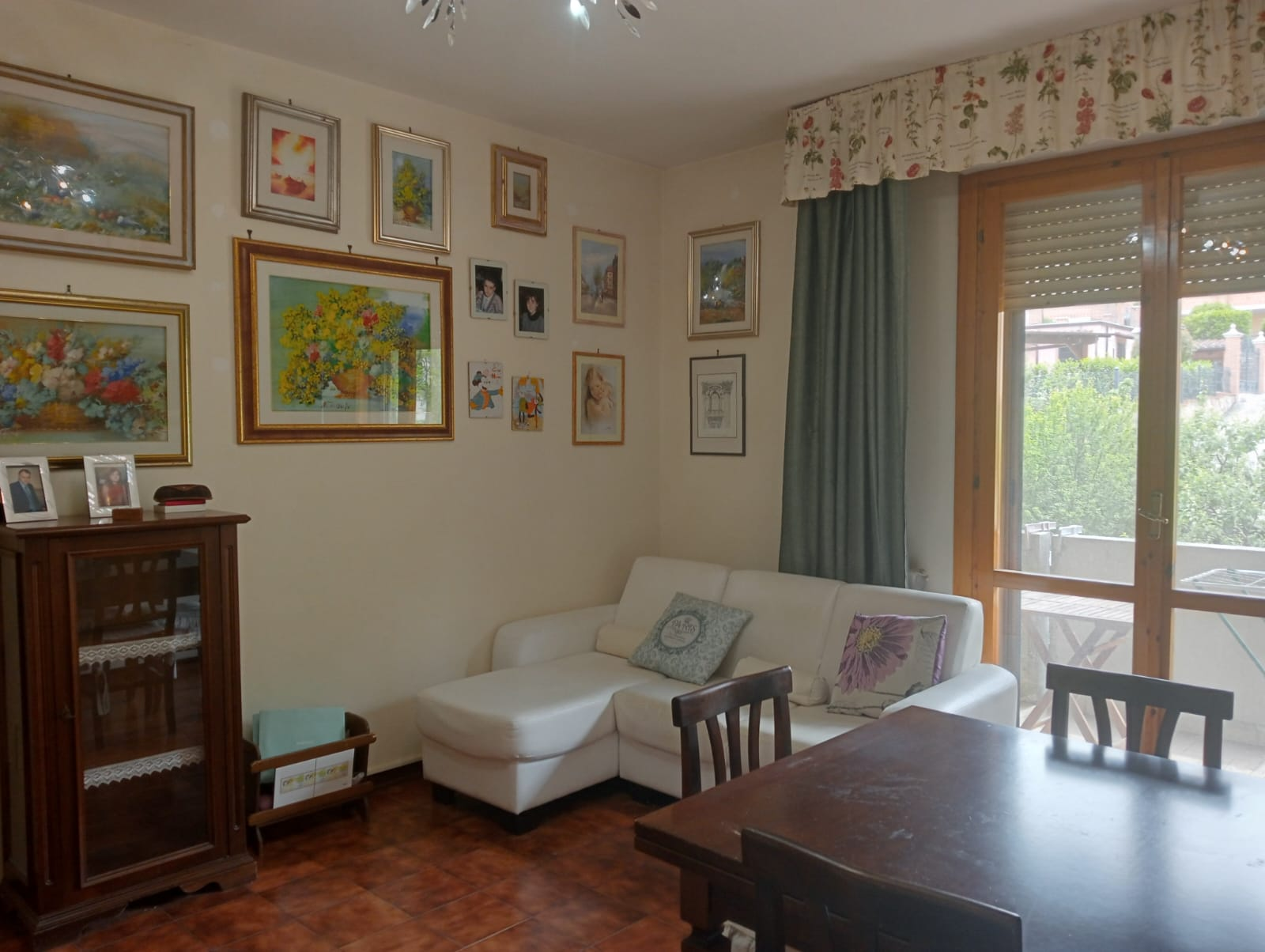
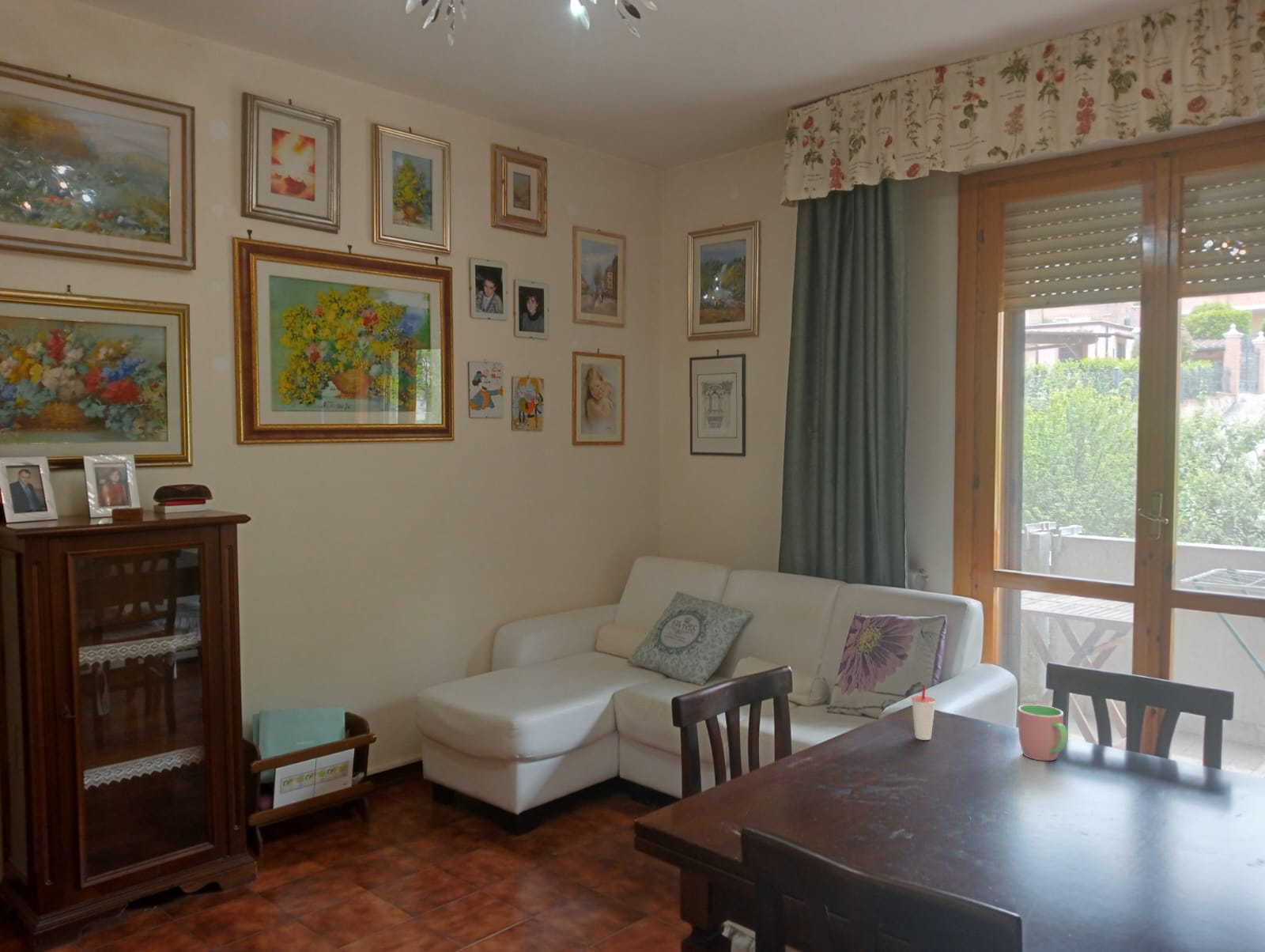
+ cup [1018,704,1069,761]
+ cup [911,685,937,741]
